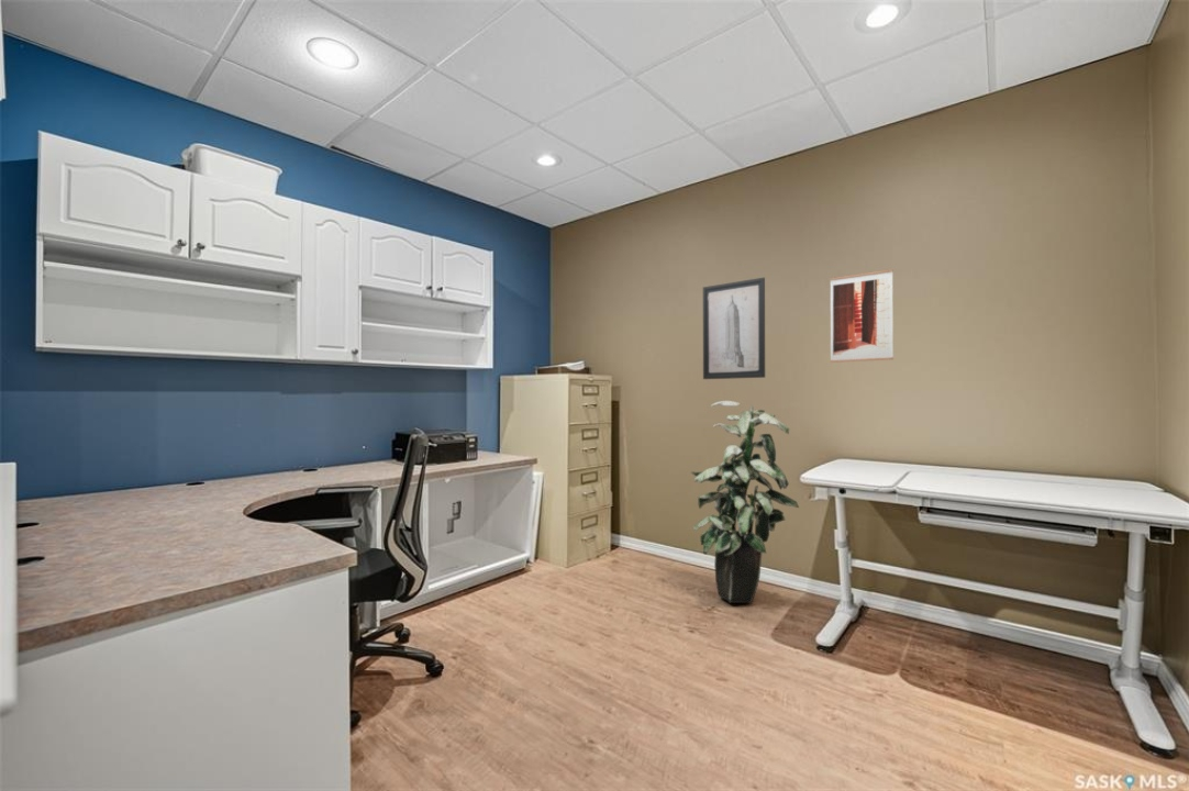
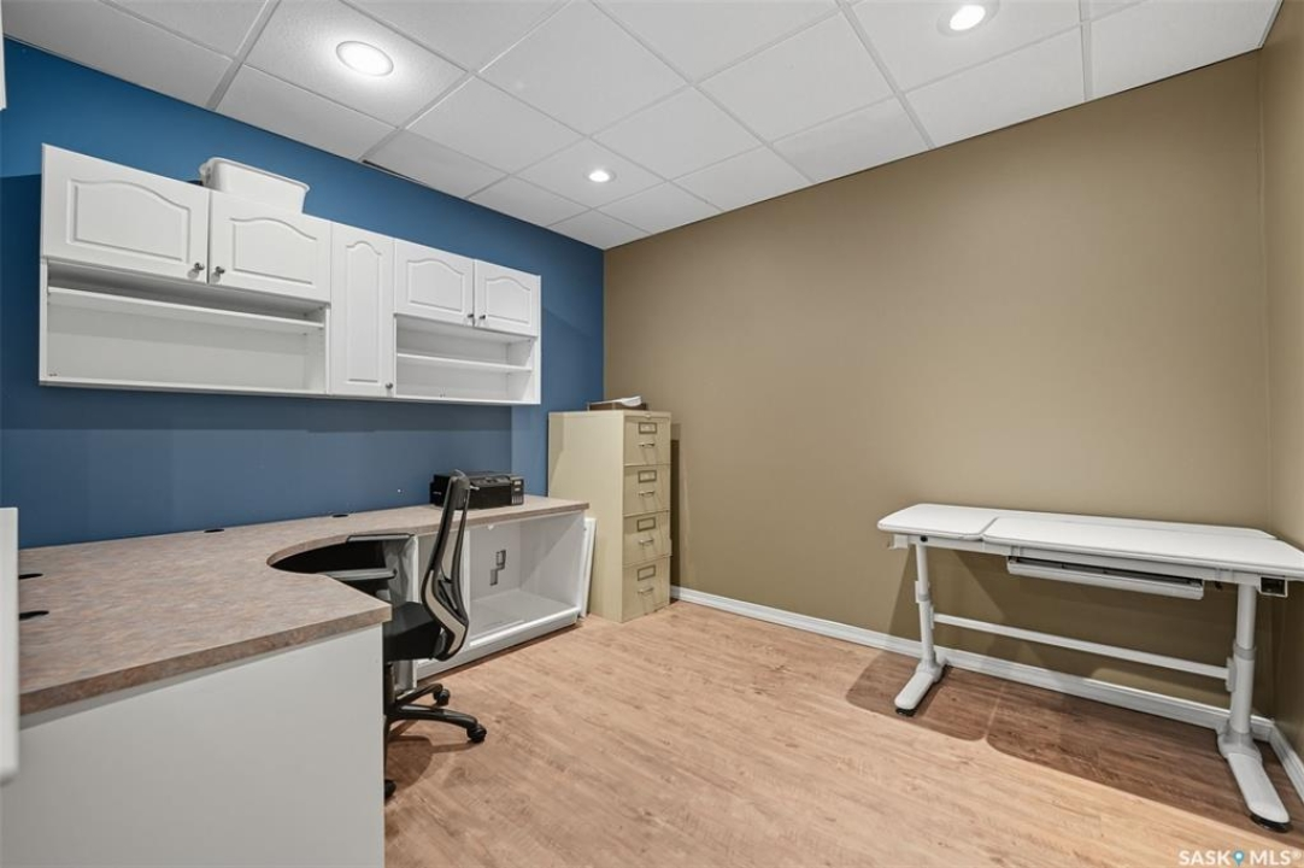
- indoor plant [689,400,800,604]
- wall art [829,268,894,364]
- wall art [702,277,766,380]
